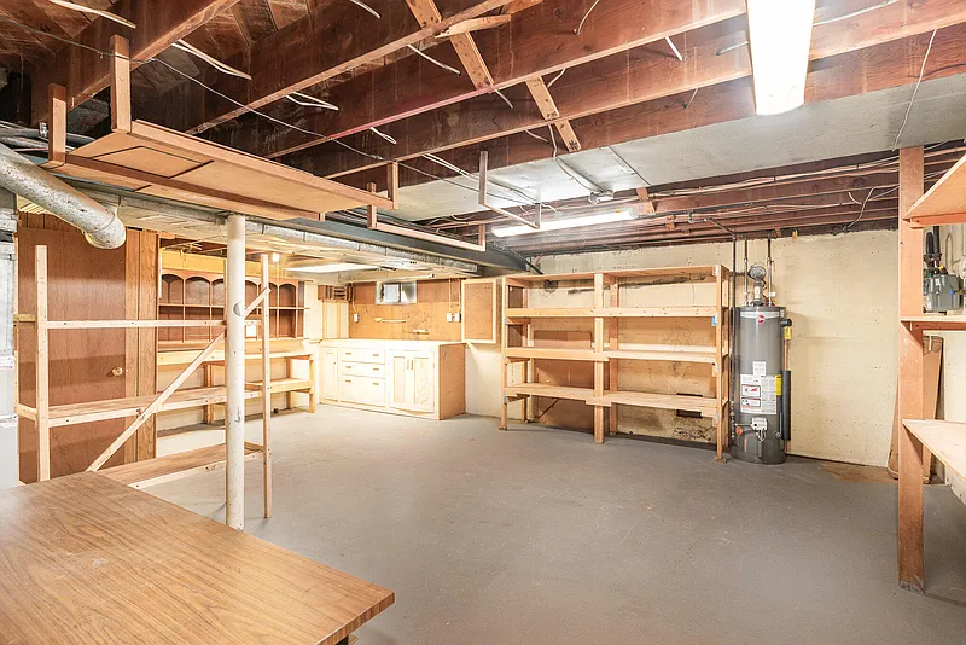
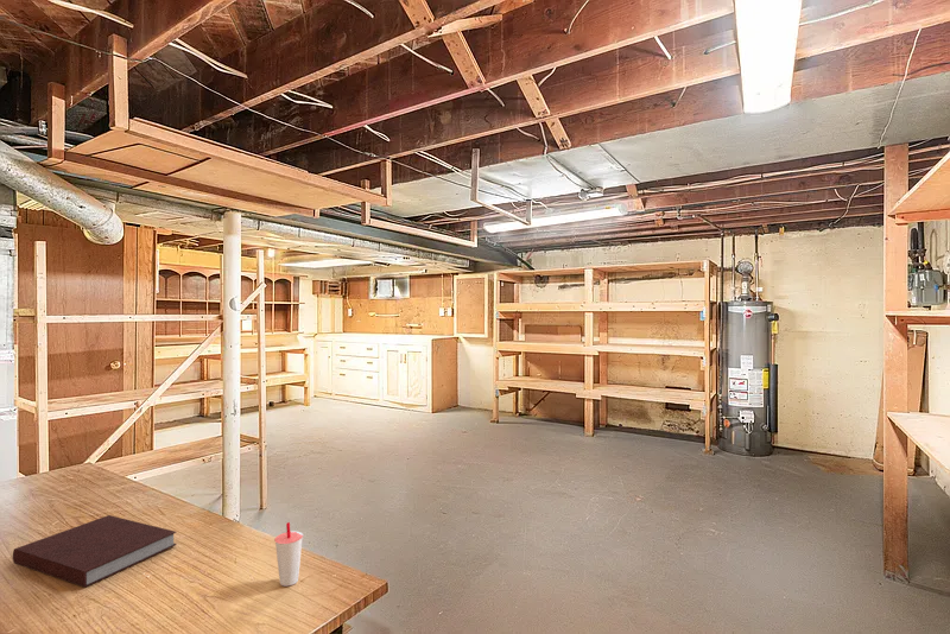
+ notebook [12,514,178,589]
+ cup [273,521,304,588]
